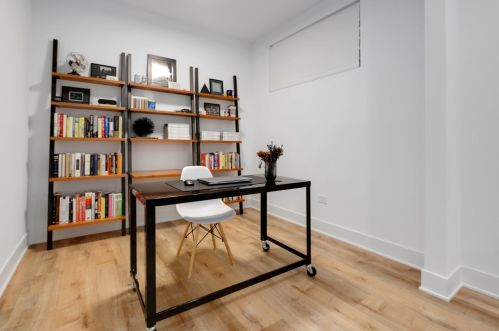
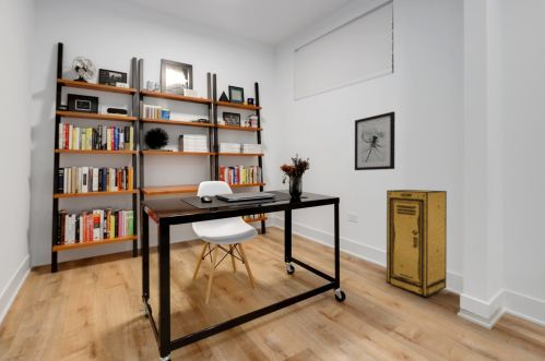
+ storage cabinet [386,189,448,298]
+ wall art [354,110,396,171]
